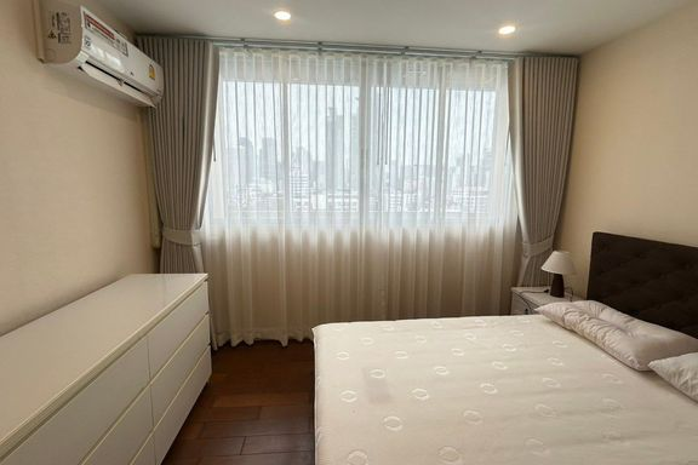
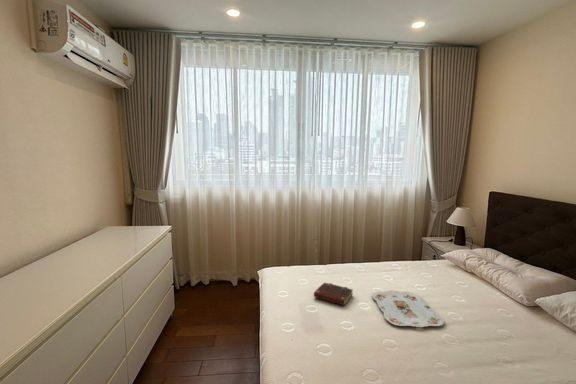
+ serving tray [371,290,445,328]
+ book [313,281,354,306]
